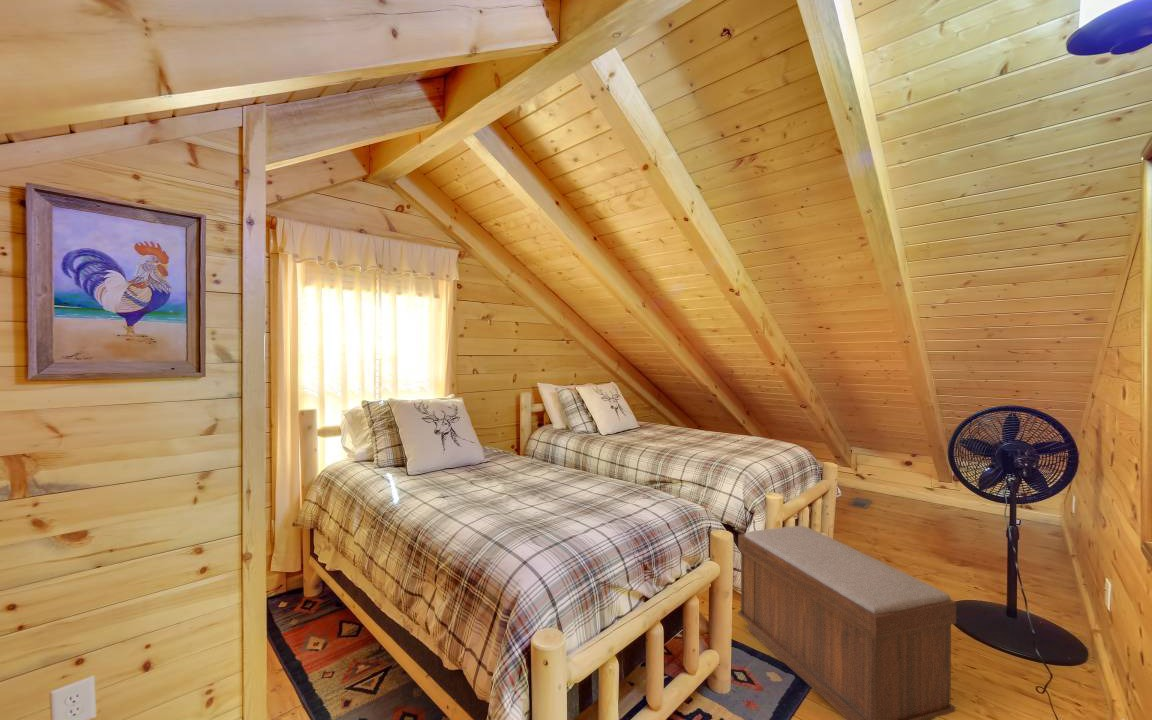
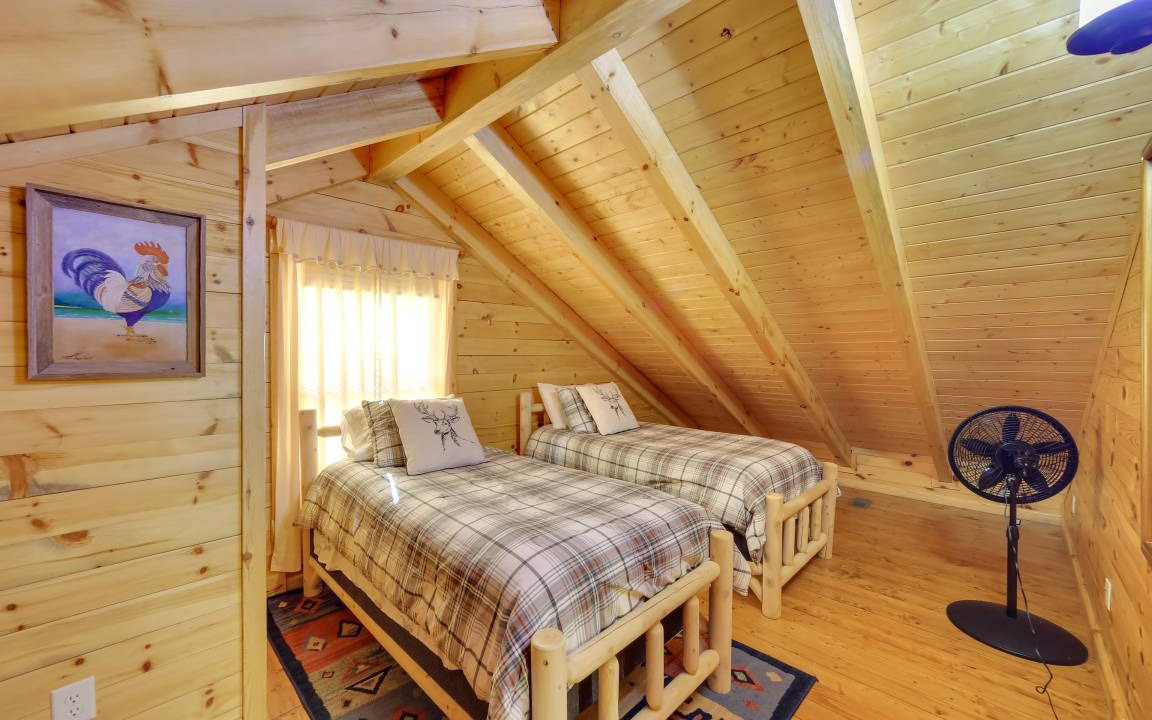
- bench [737,525,957,720]
